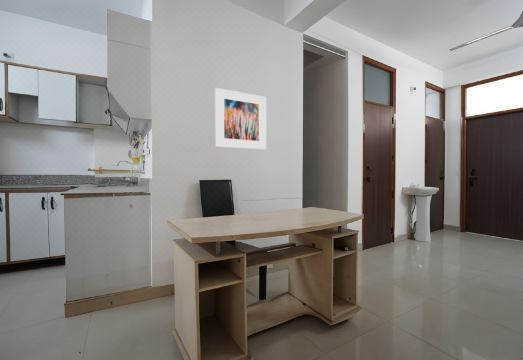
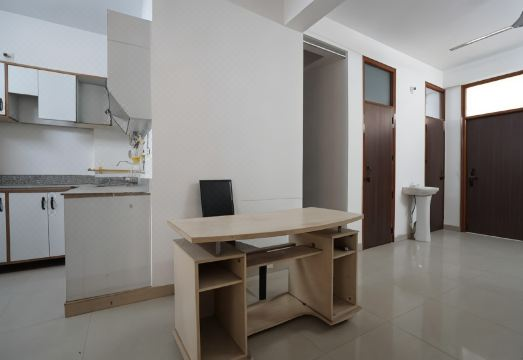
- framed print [214,87,267,151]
